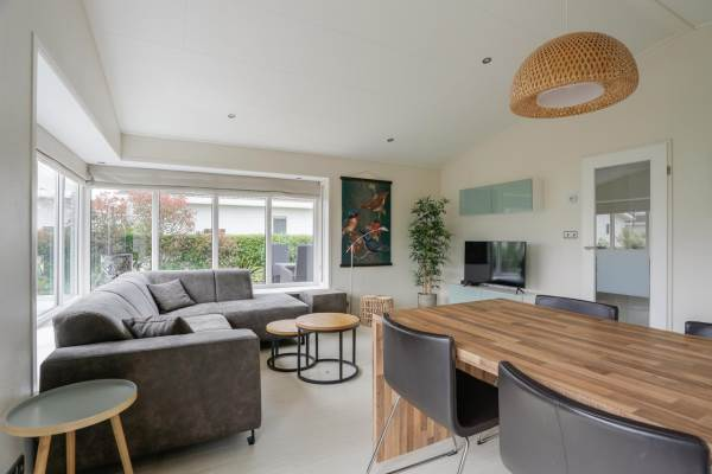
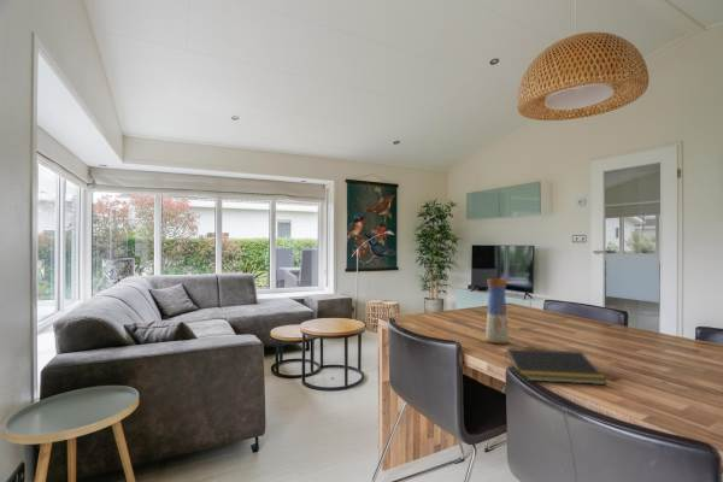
+ vase [484,277,510,345]
+ notepad [504,347,609,386]
